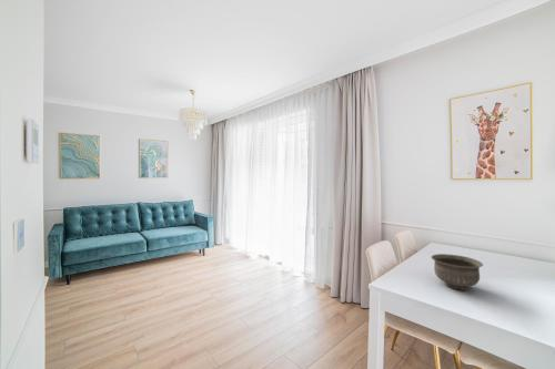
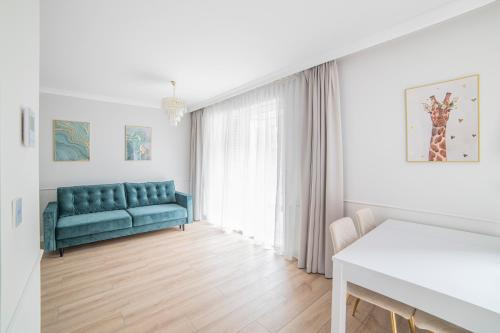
- bowl [430,253,484,291]
